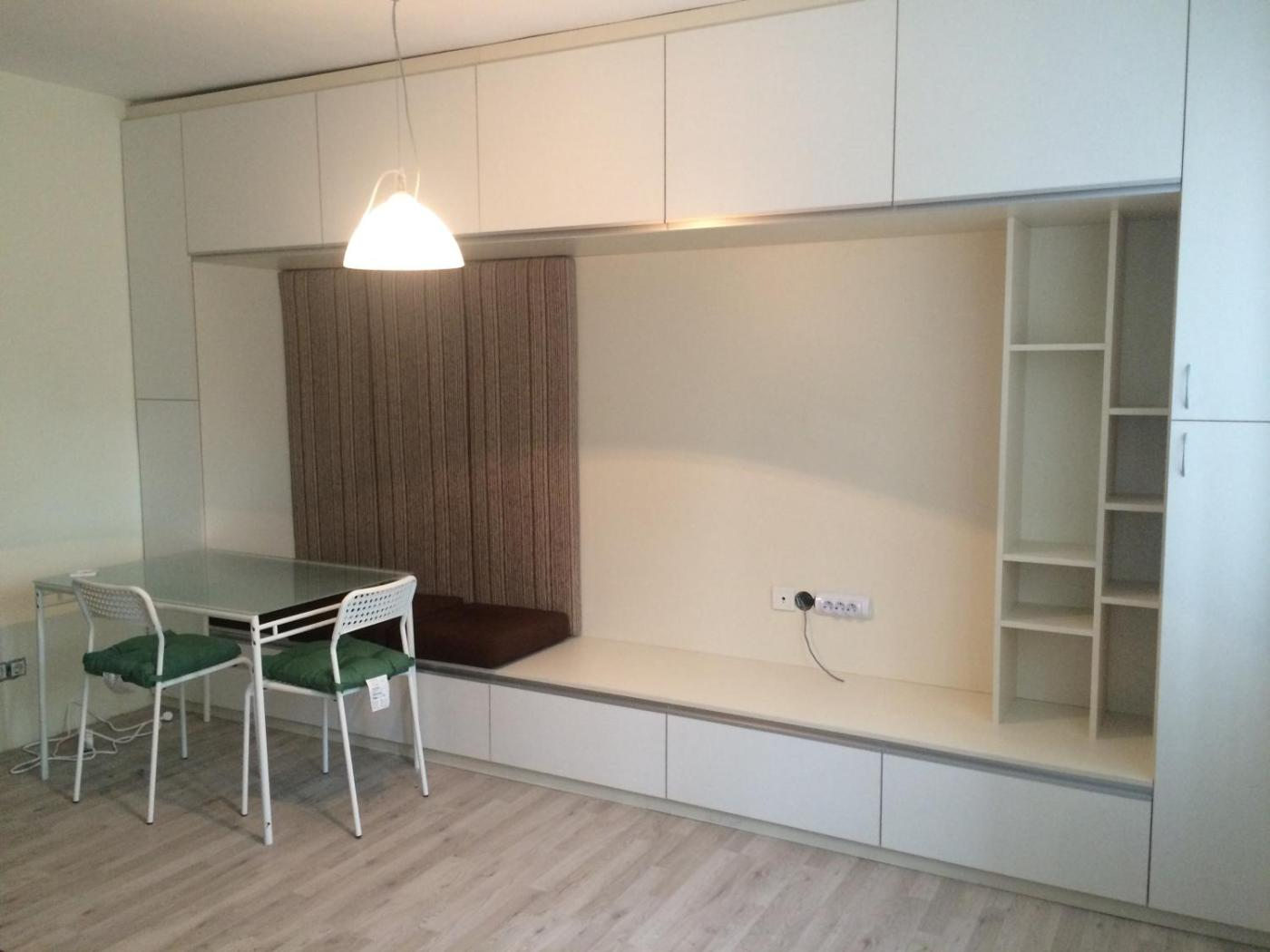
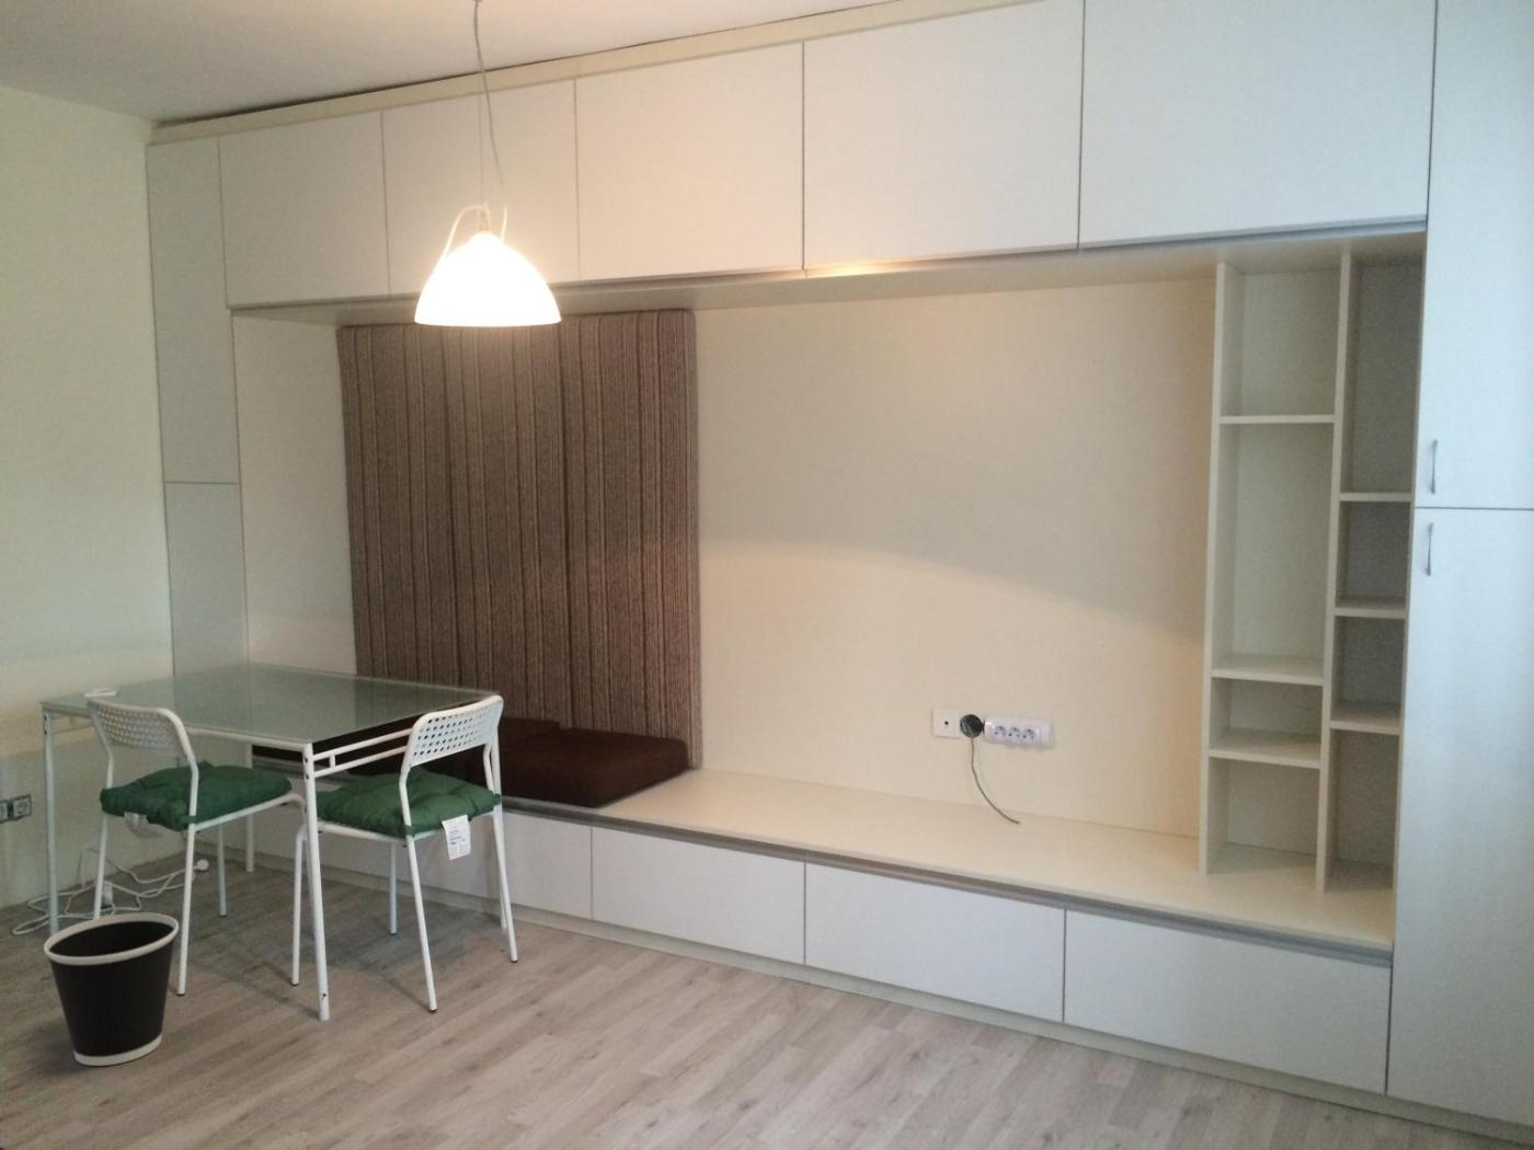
+ wastebasket [42,912,180,1067]
